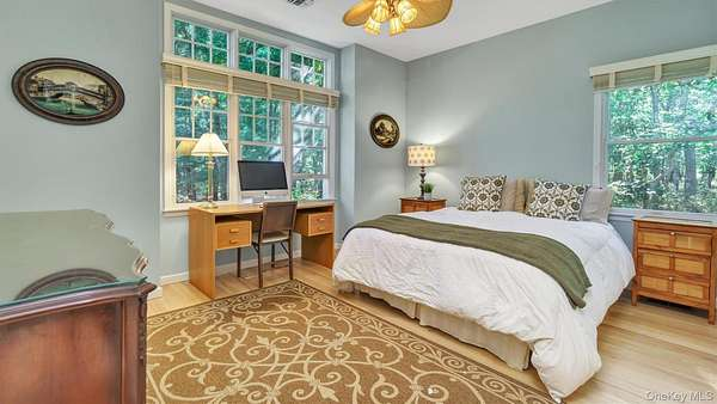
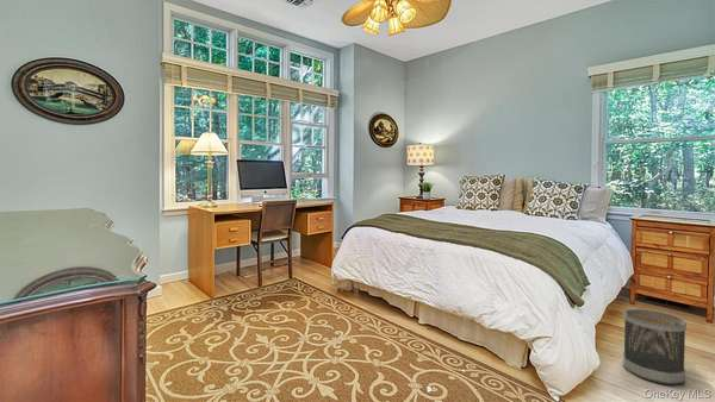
+ wastebasket [622,308,688,385]
